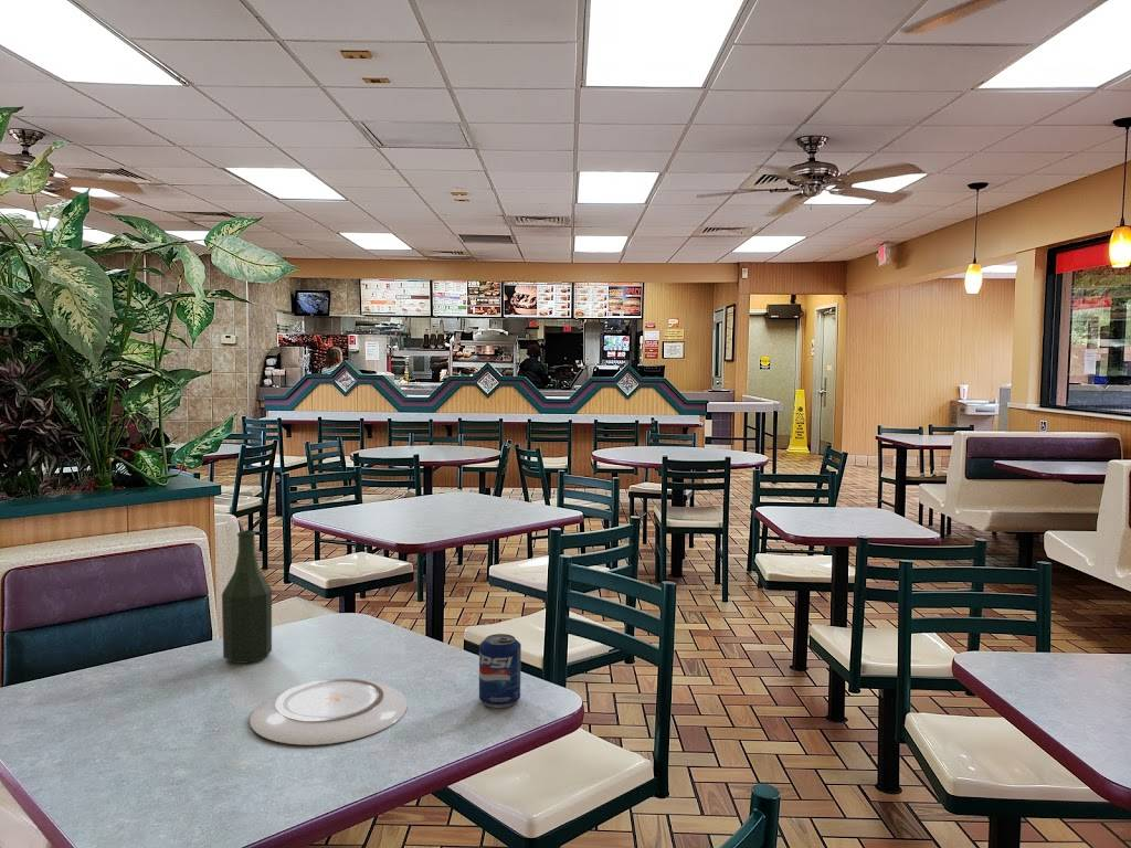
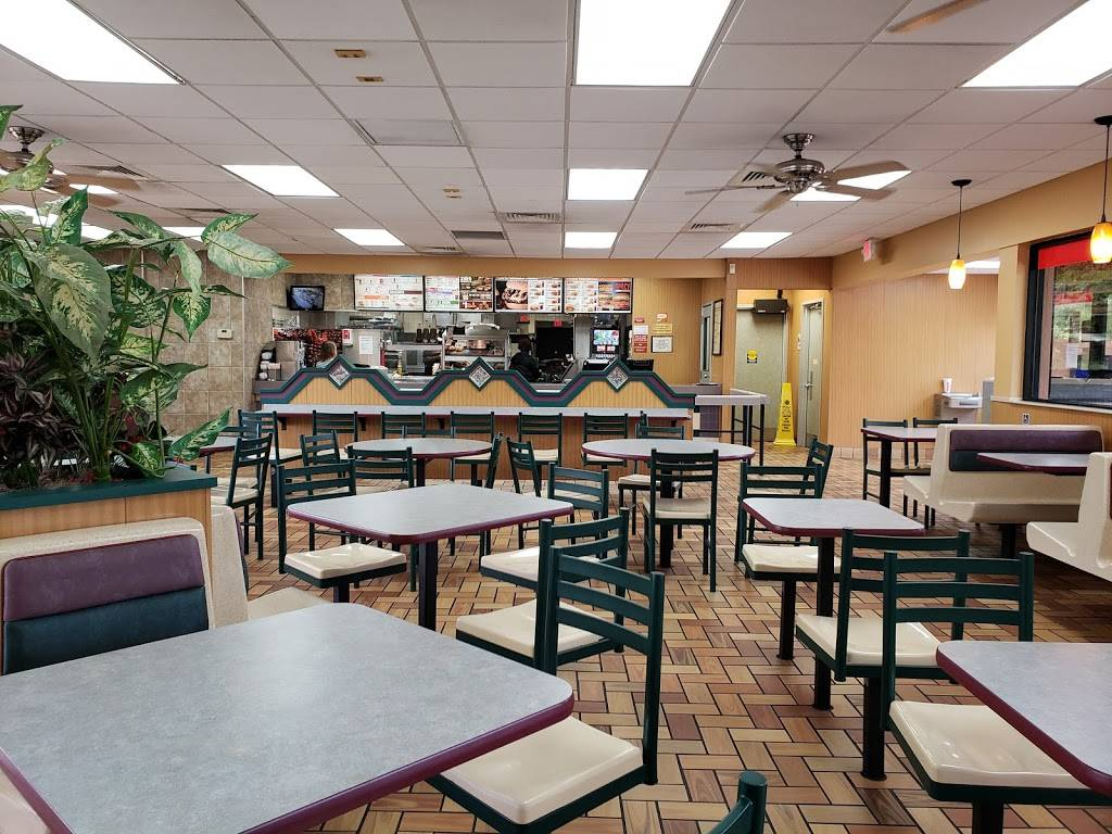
- bottle [221,529,273,665]
- beverage can [478,633,522,709]
- plate [249,678,409,746]
